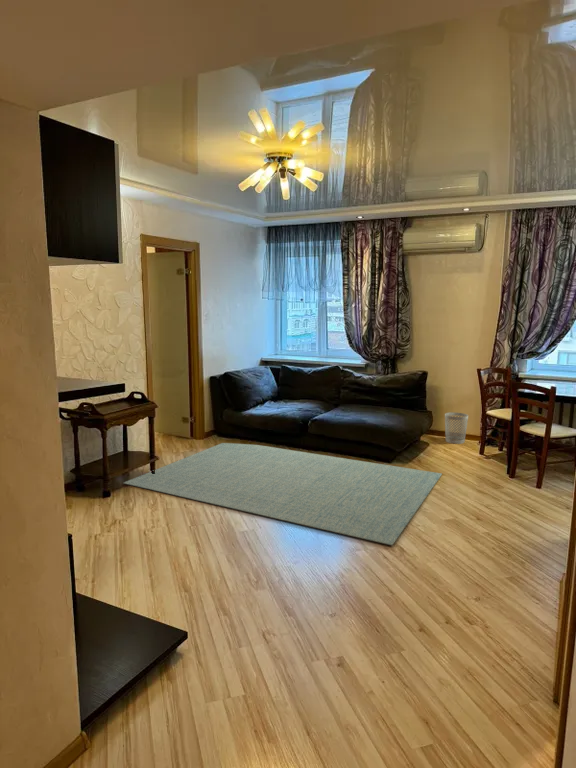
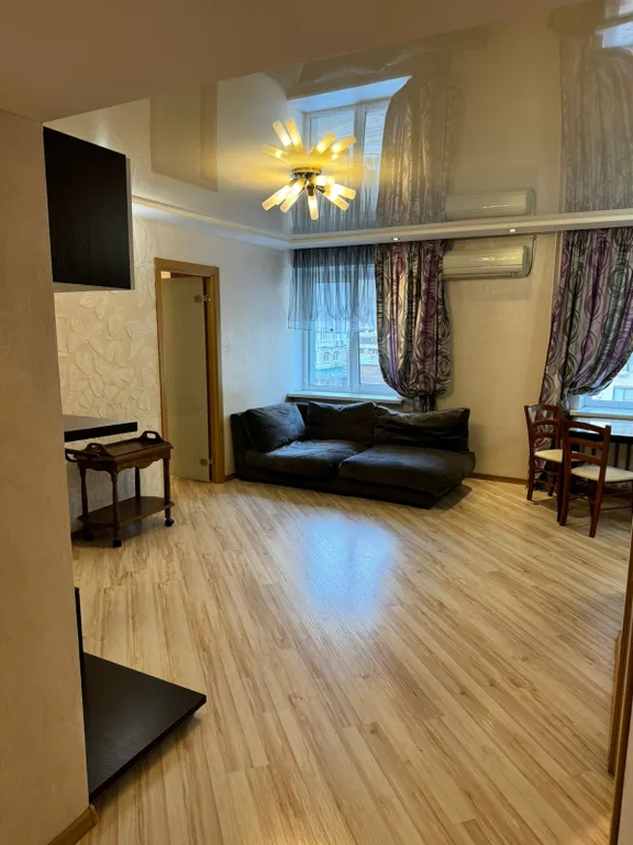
- rug [123,442,443,546]
- wastebasket [444,411,469,445]
